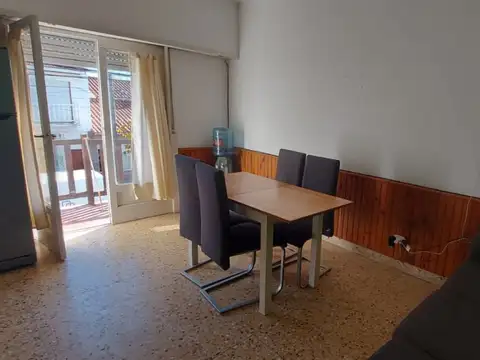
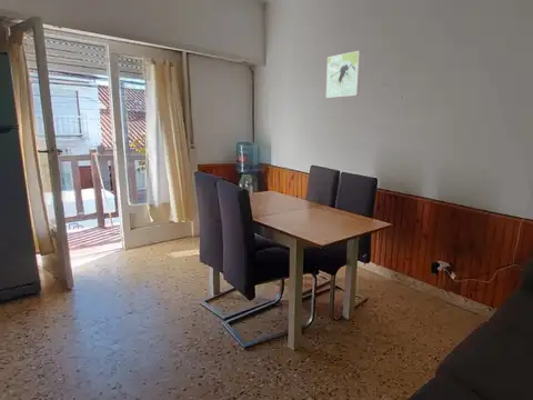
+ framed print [325,50,362,99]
